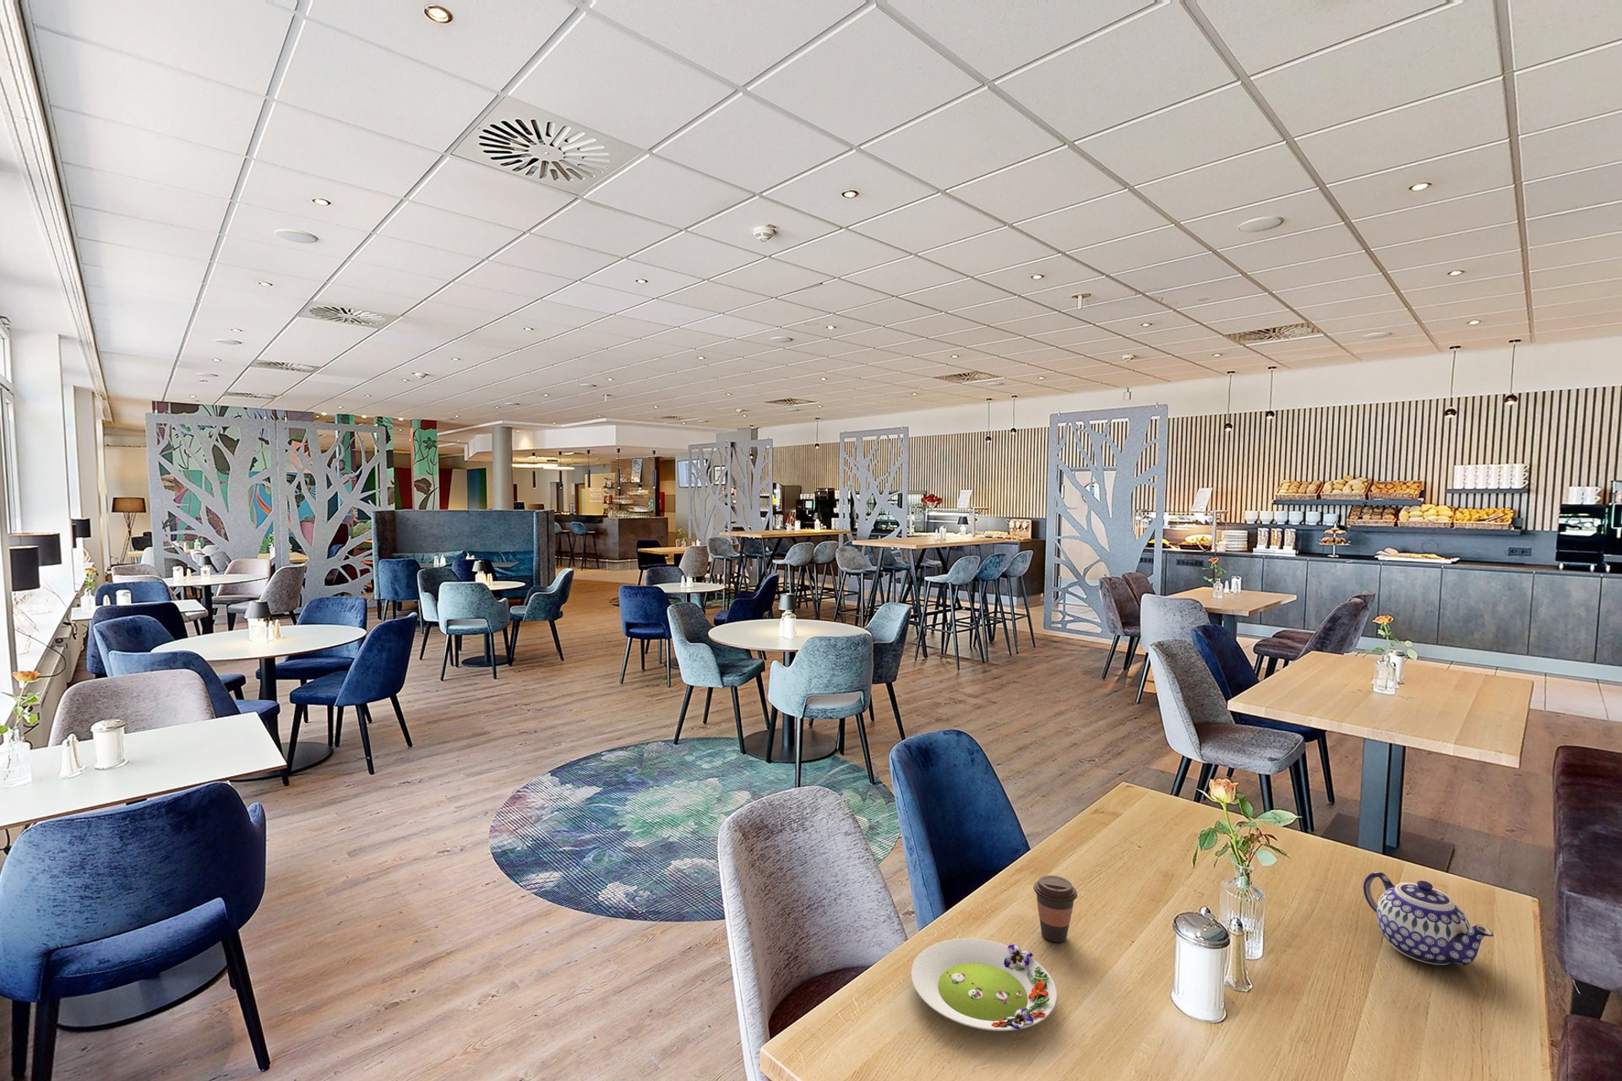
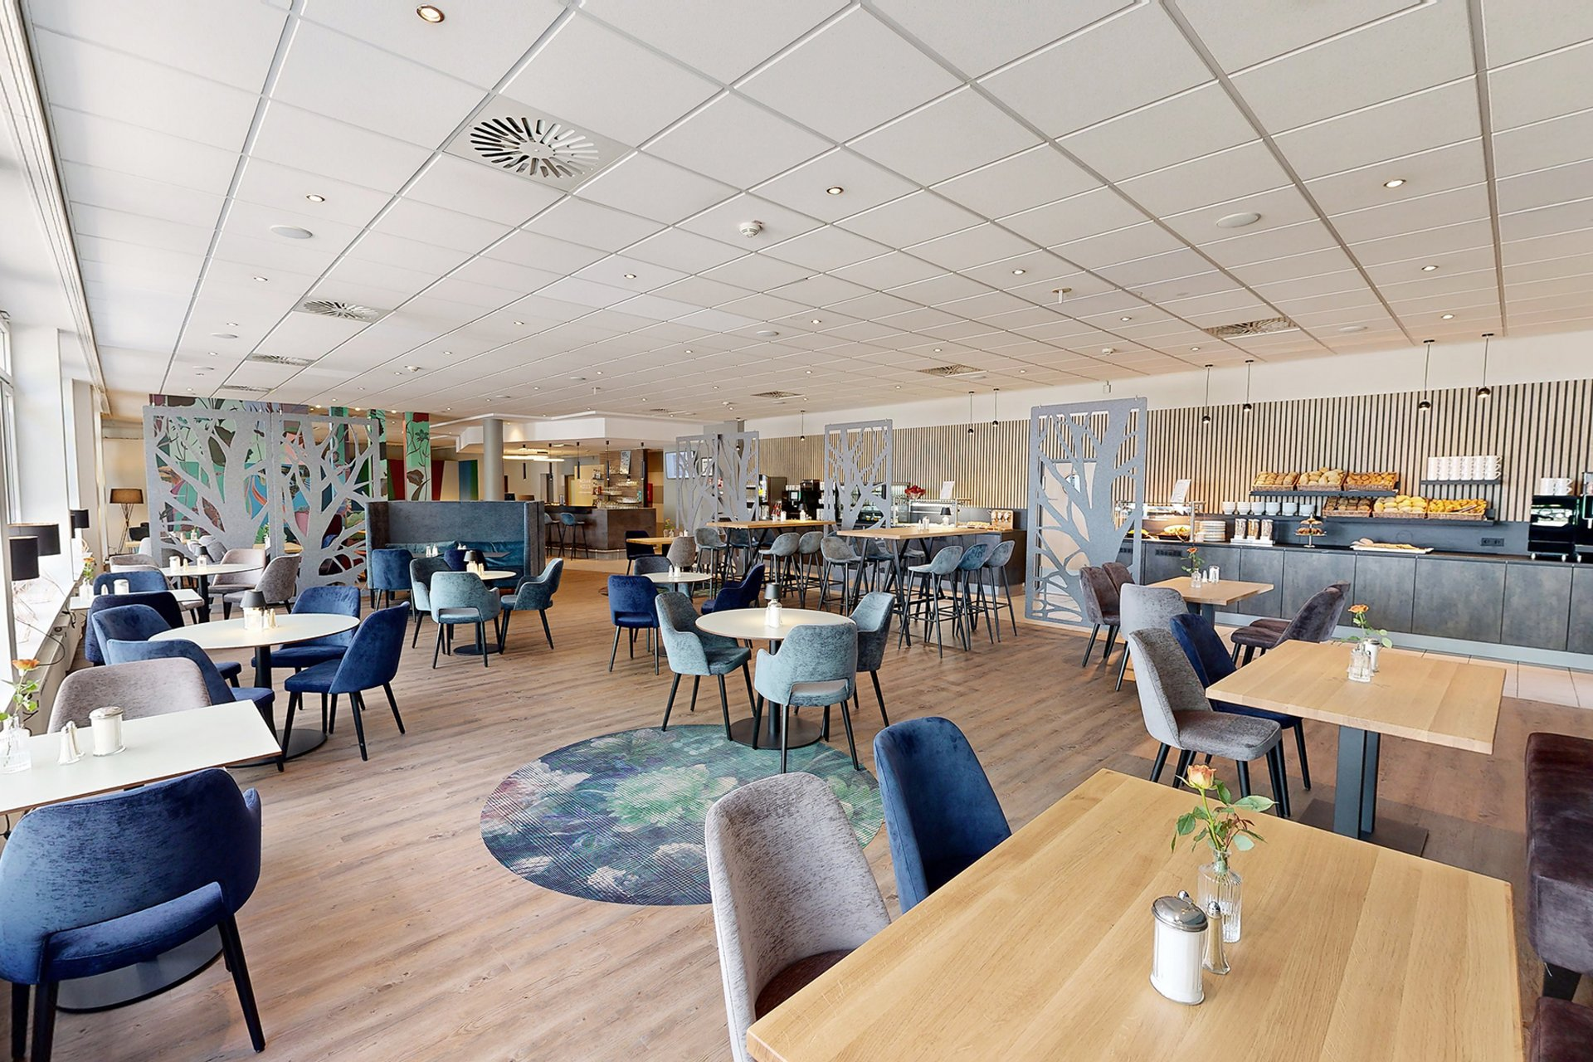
- coffee cup [1032,873,1078,943]
- teapot [1363,871,1494,966]
- salad plate [911,937,1057,1032]
